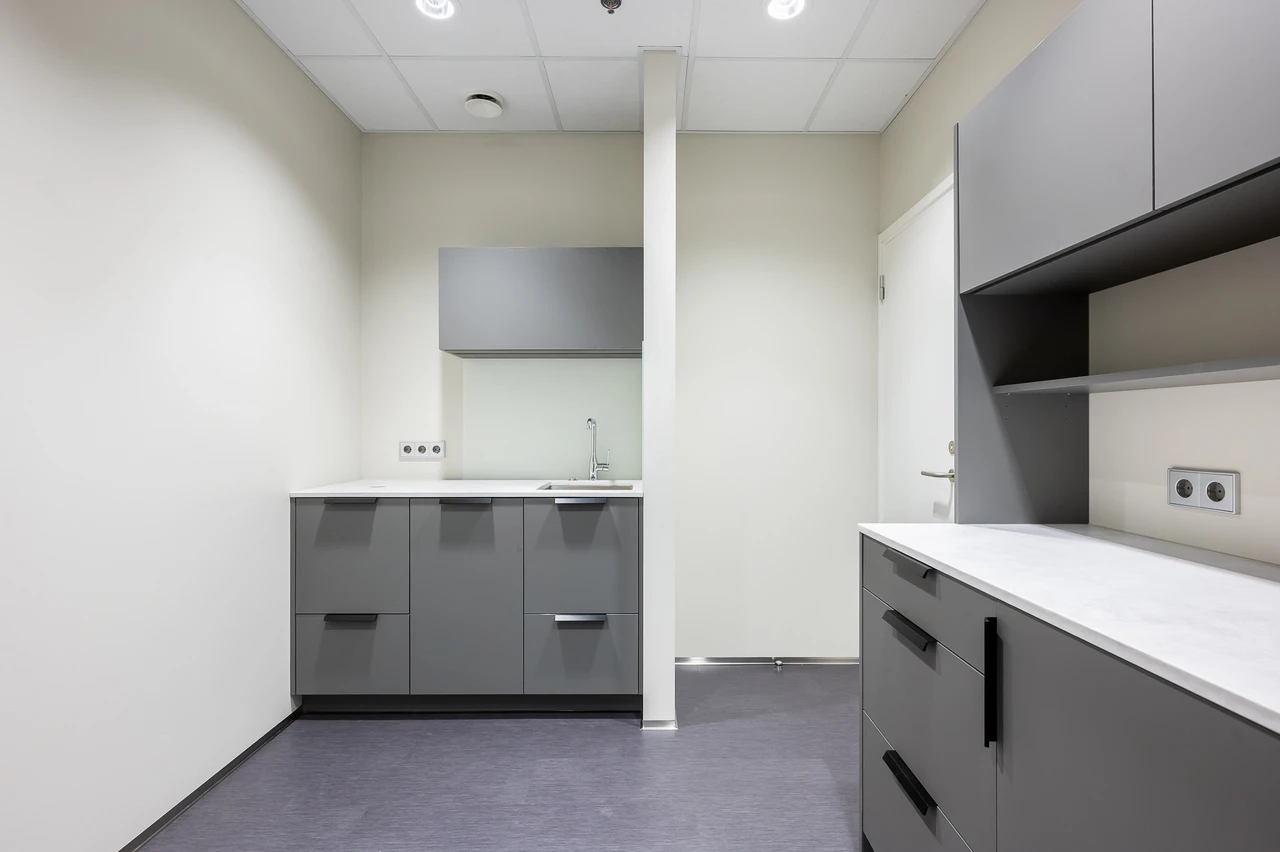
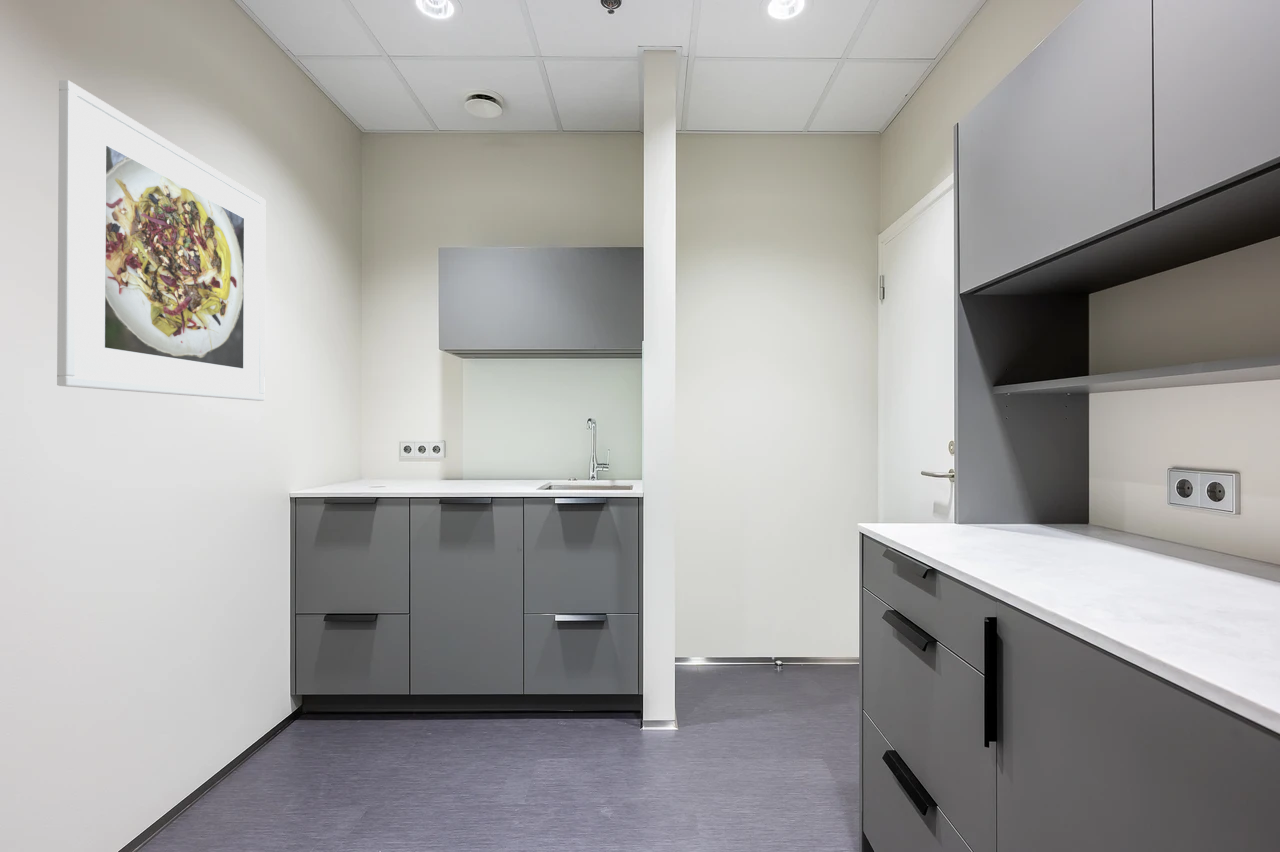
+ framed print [56,79,266,402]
